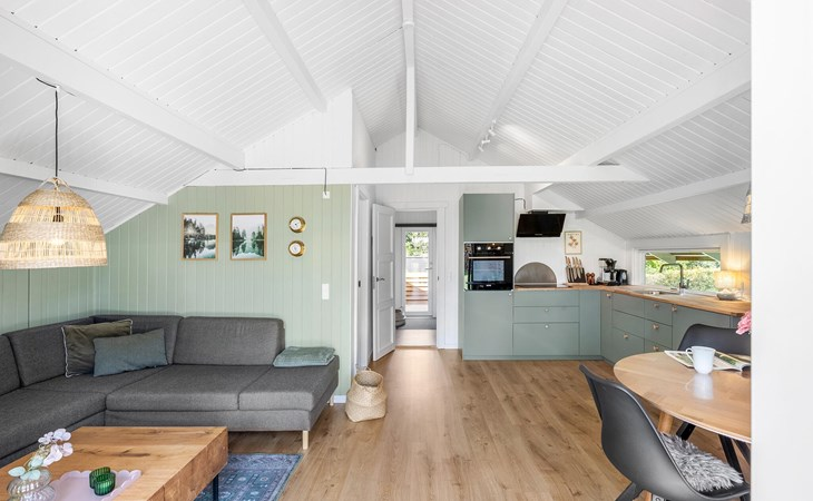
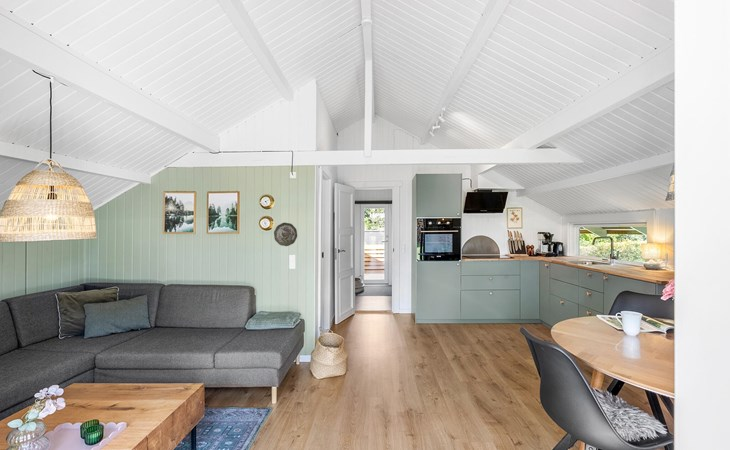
+ decorative plate [273,222,298,247]
